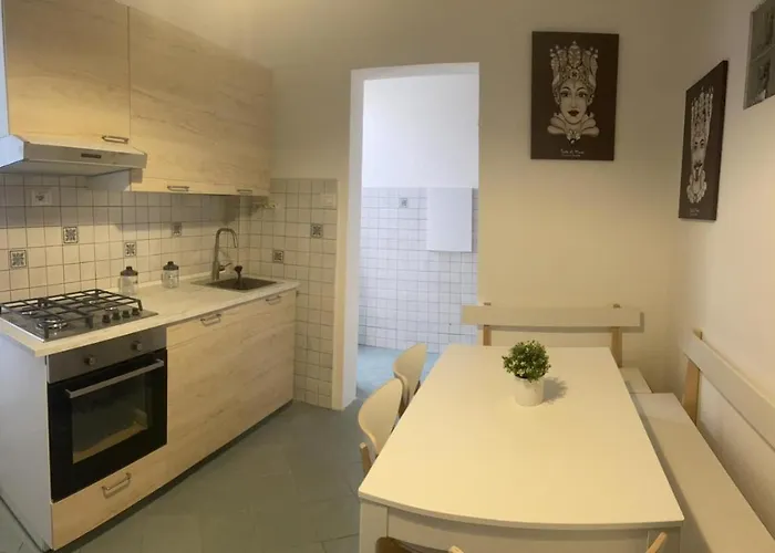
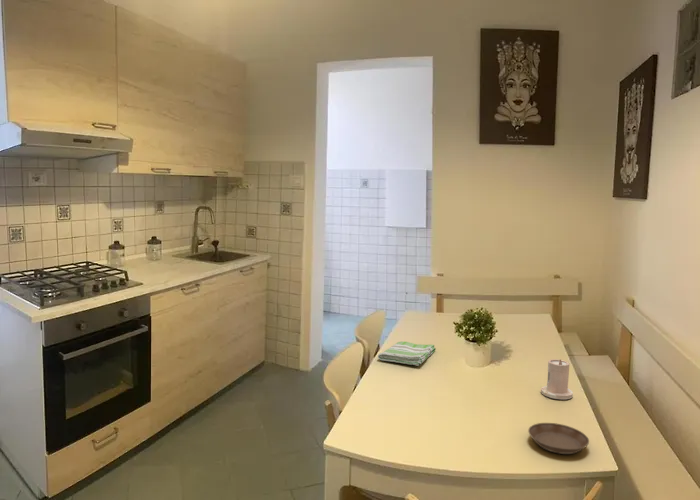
+ candle [540,358,574,400]
+ saucer [527,422,590,455]
+ dish towel [377,341,437,367]
